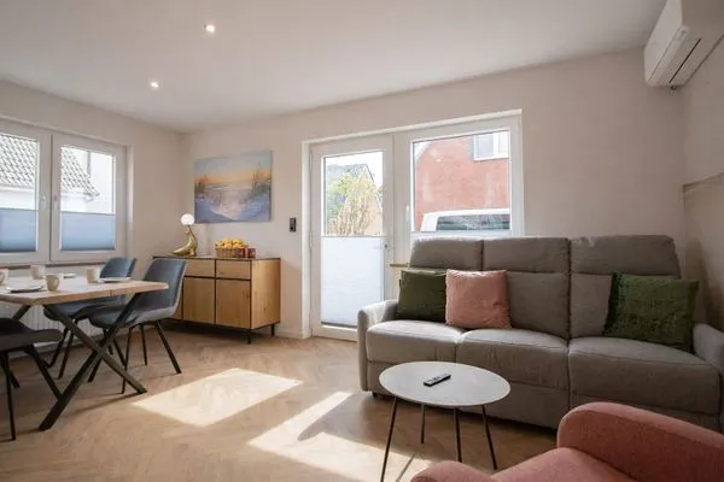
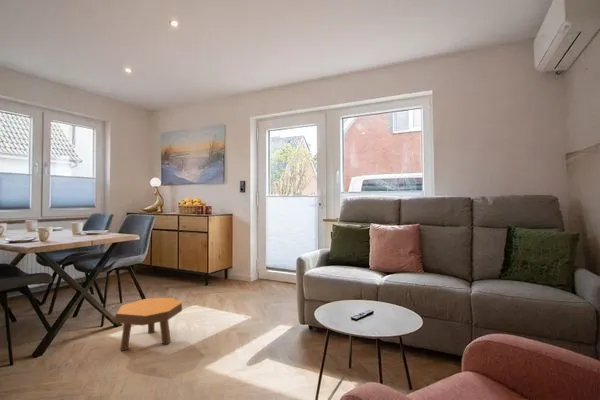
+ footstool [112,297,183,352]
